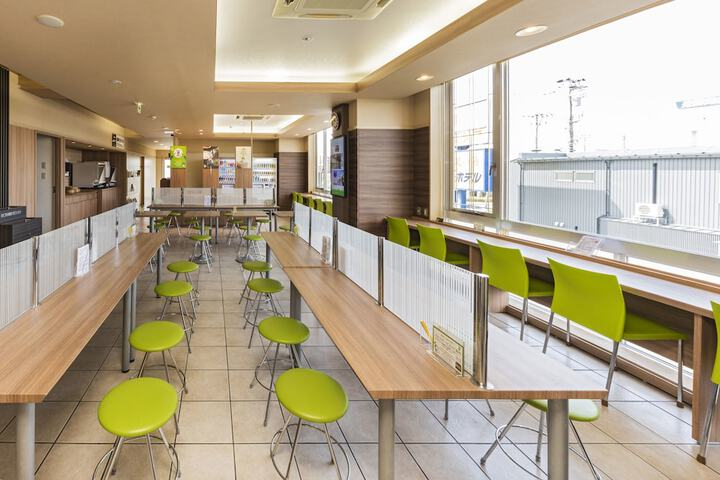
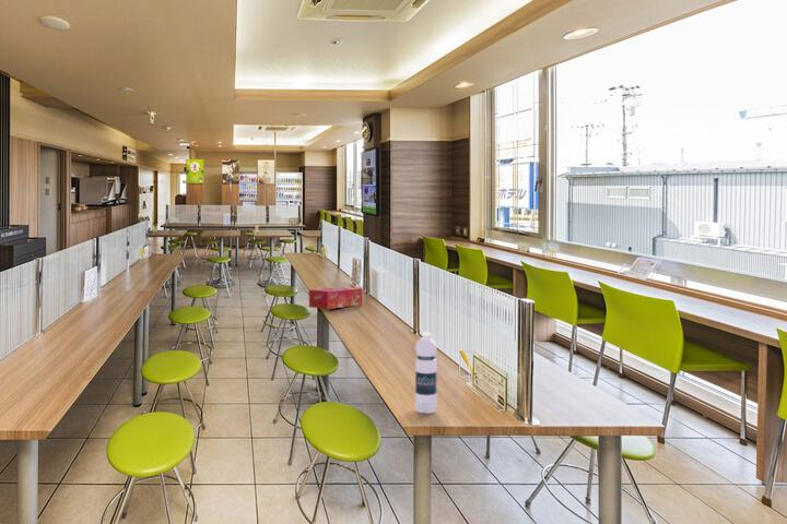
+ water bottle [414,331,438,415]
+ tissue box [308,286,363,310]
